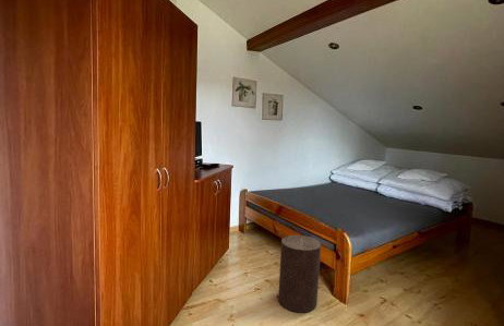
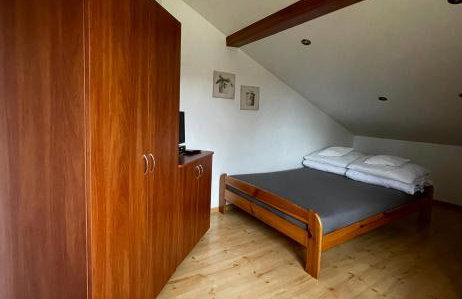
- stool [277,234,322,314]
